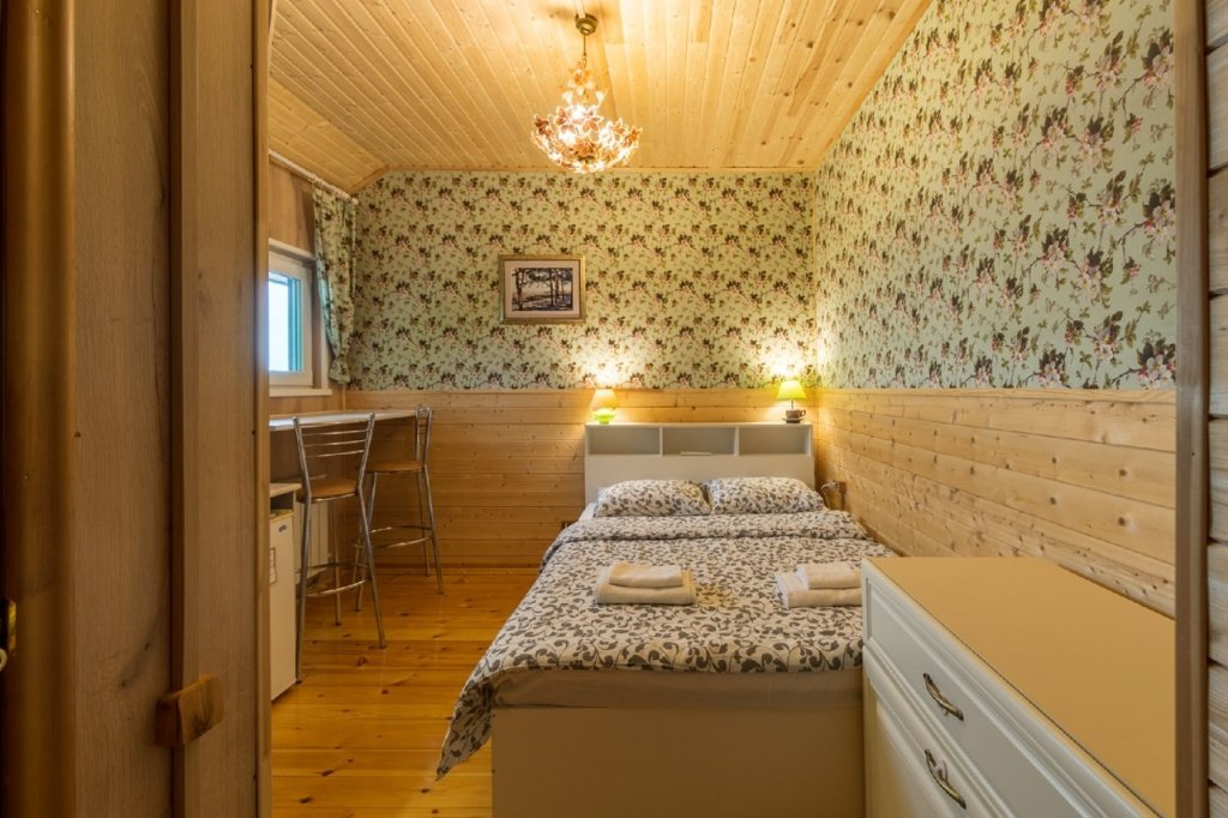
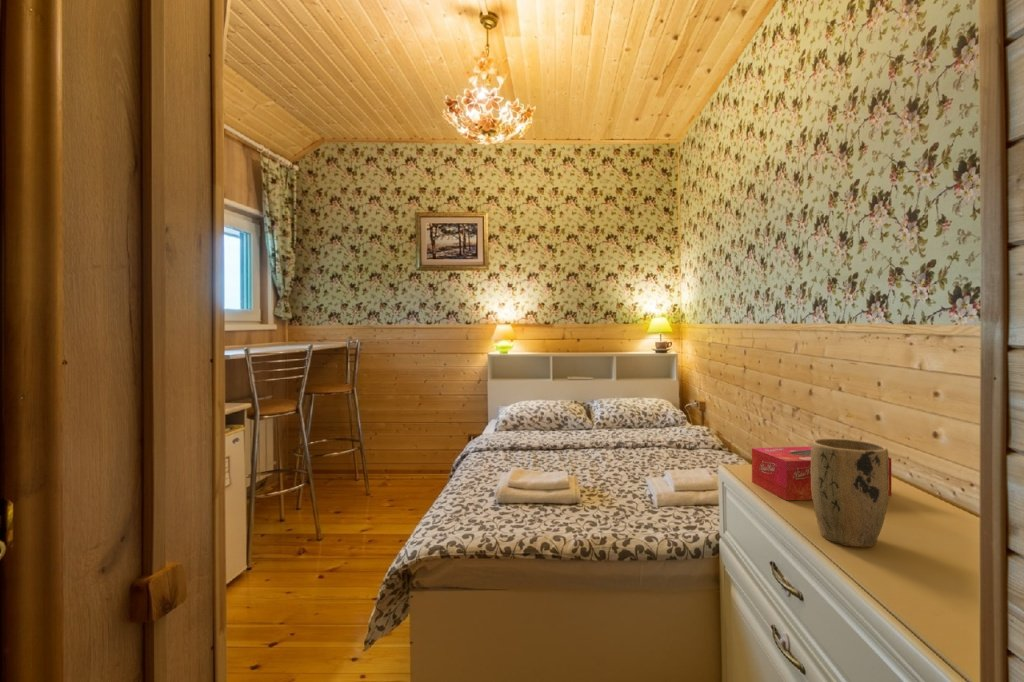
+ plant pot [811,438,889,548]
+ tissue box [751,445,892,501]
